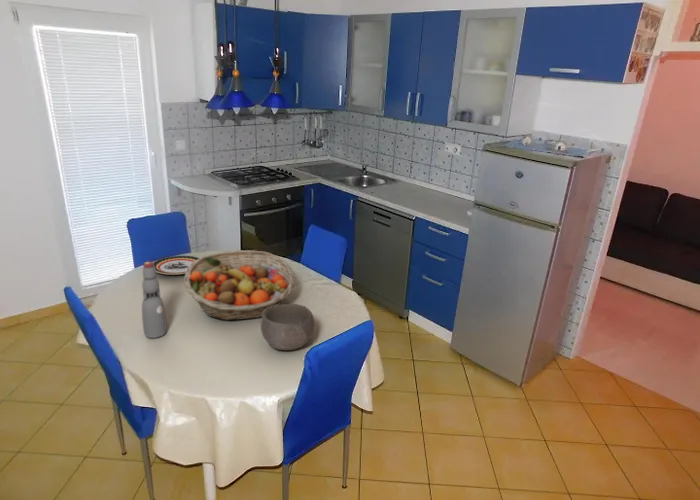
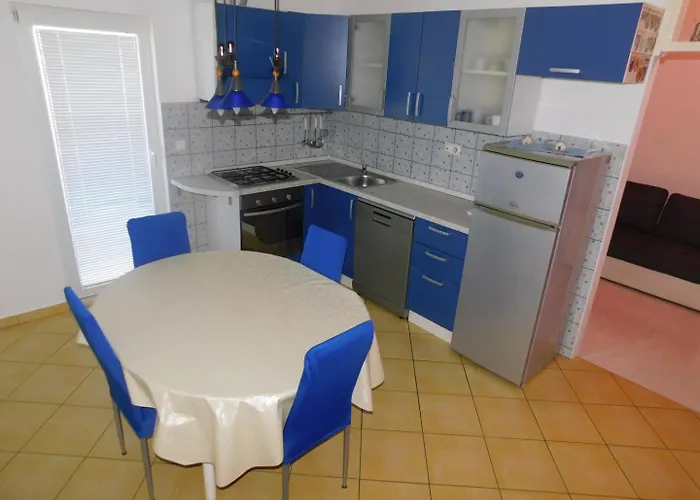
- bottle [141,261,168,339]
- fruit basket [183,249,296,321]
- bowl [260,303,315,351]
- plate [153,255,200,276]
